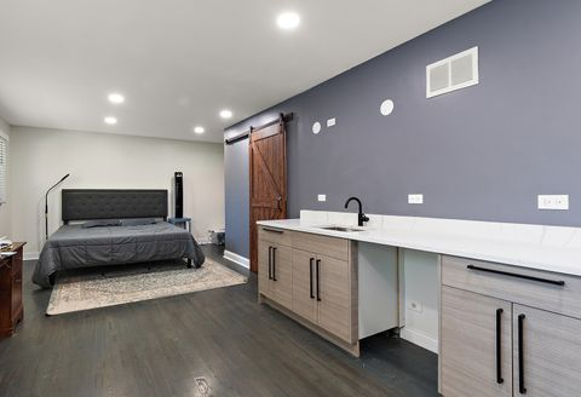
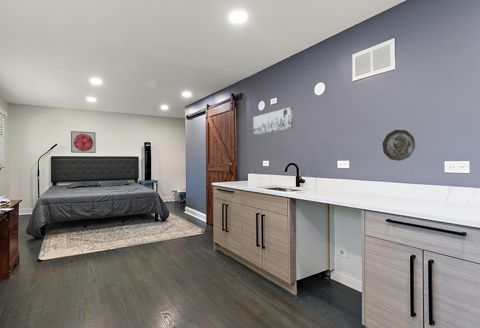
+ decorative plate [382,129,416,162]
+ wall art [253,106,294,136]
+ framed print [70,130,97,154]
